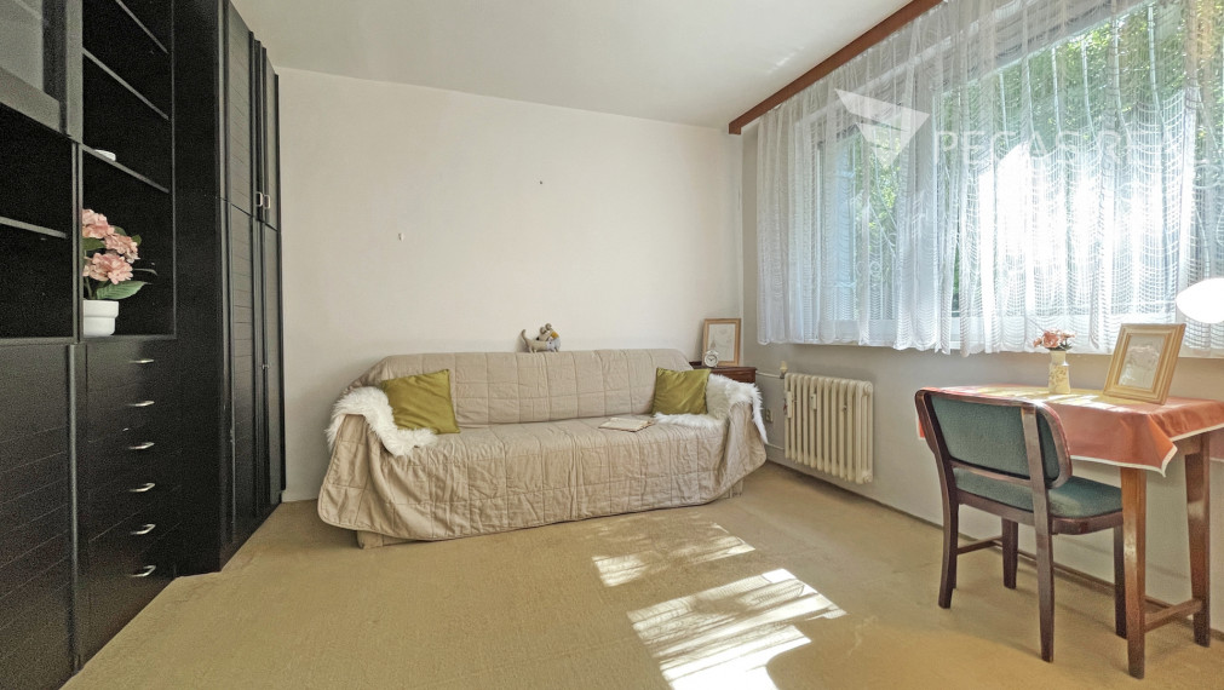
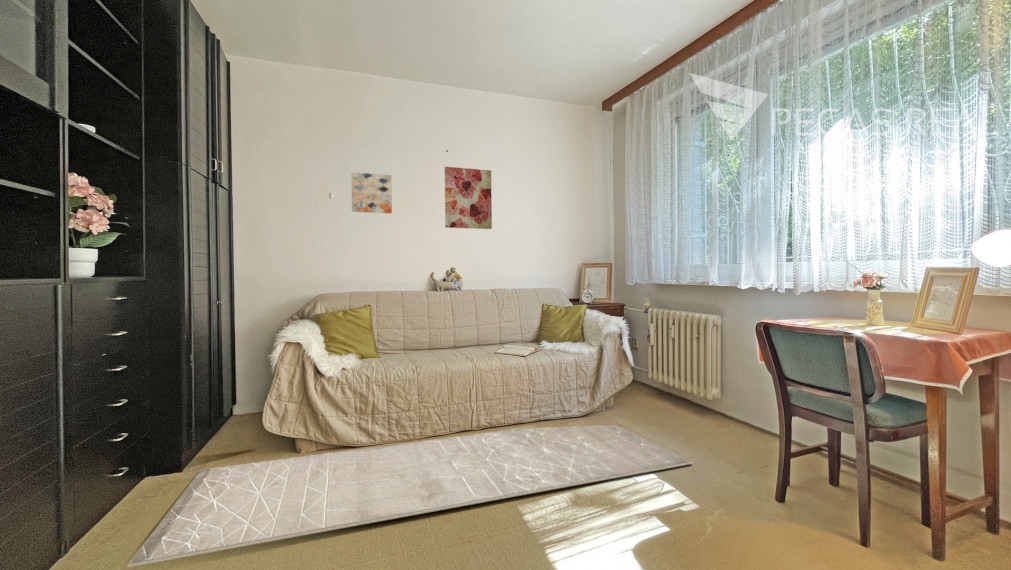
+ rug [126,424,694,569]
+ wall art [350,171,393,214]
+ wall art [444,166,493,230]
